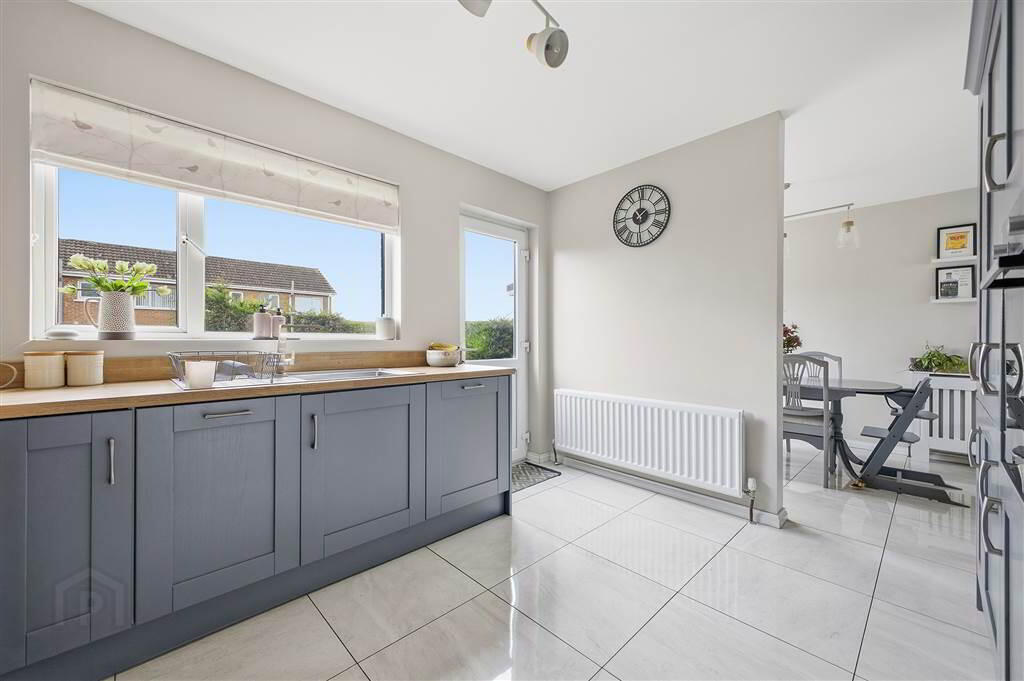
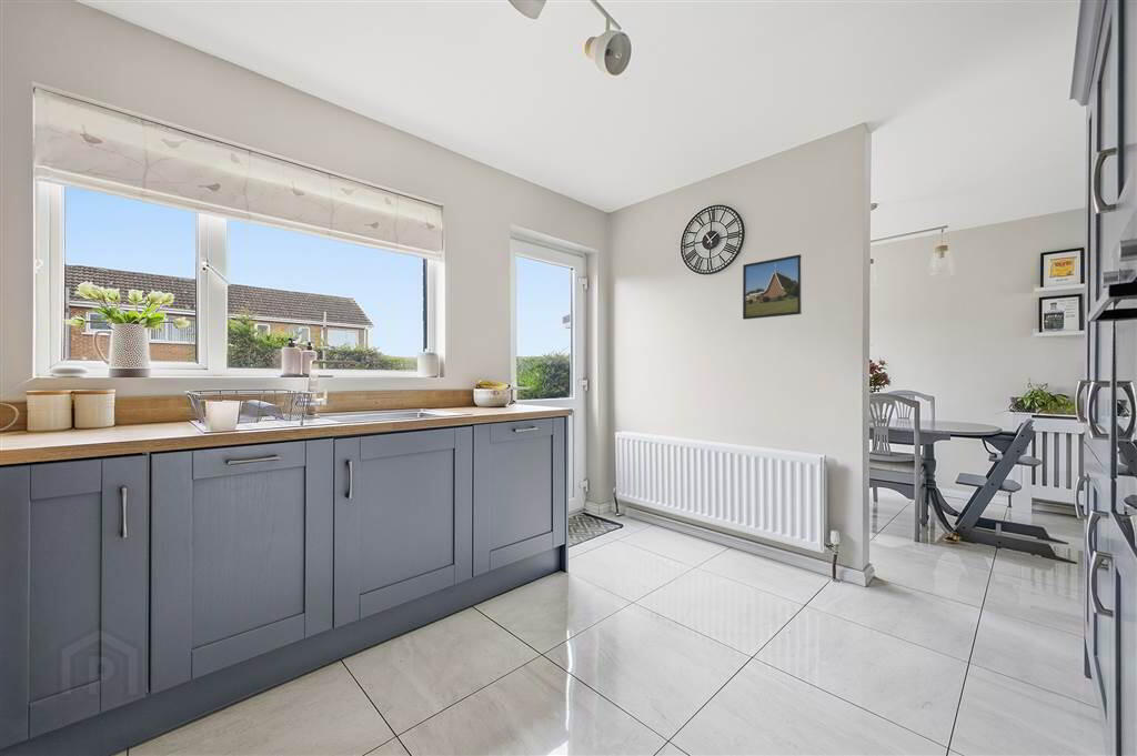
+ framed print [742,253,803,321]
